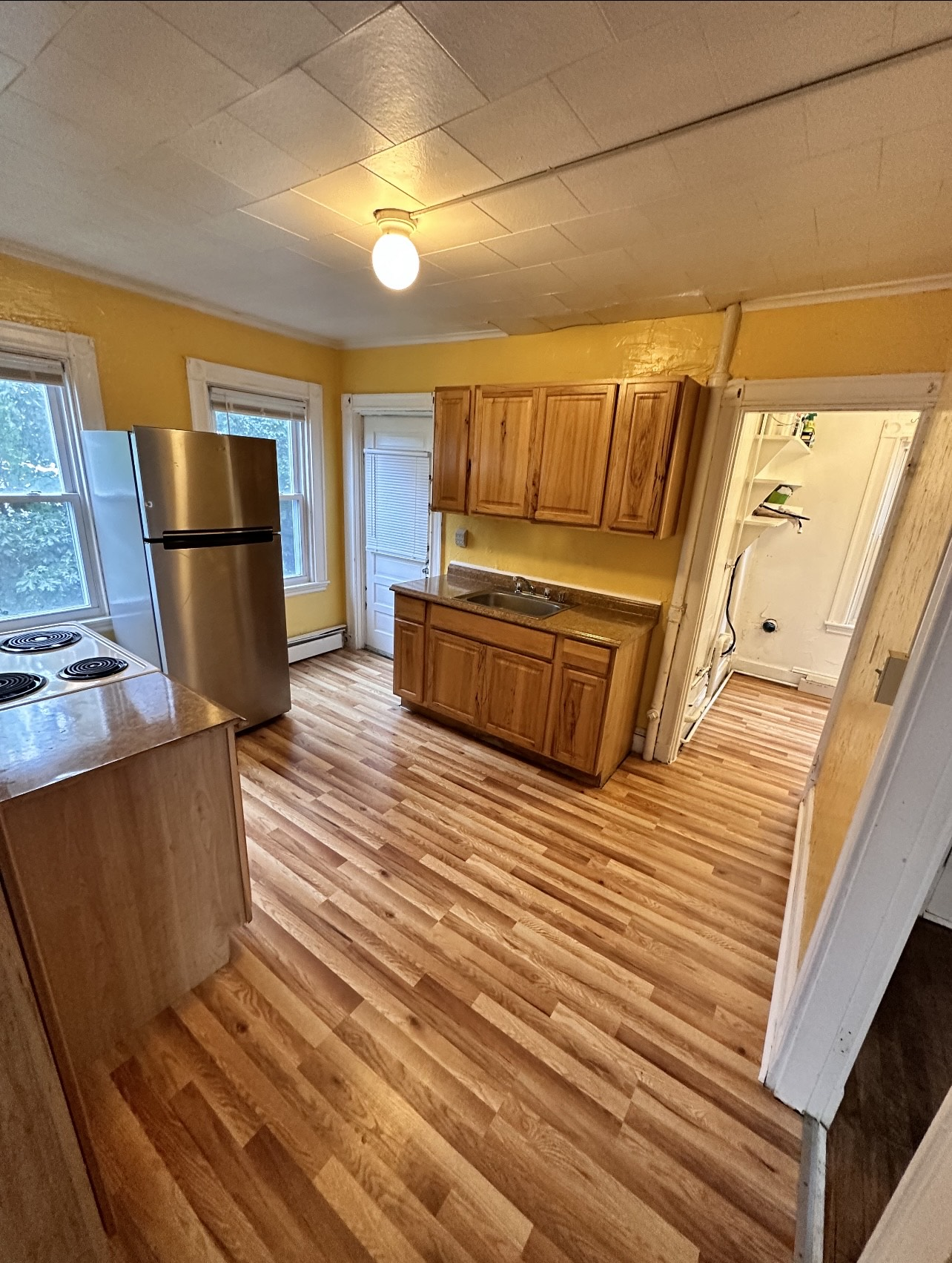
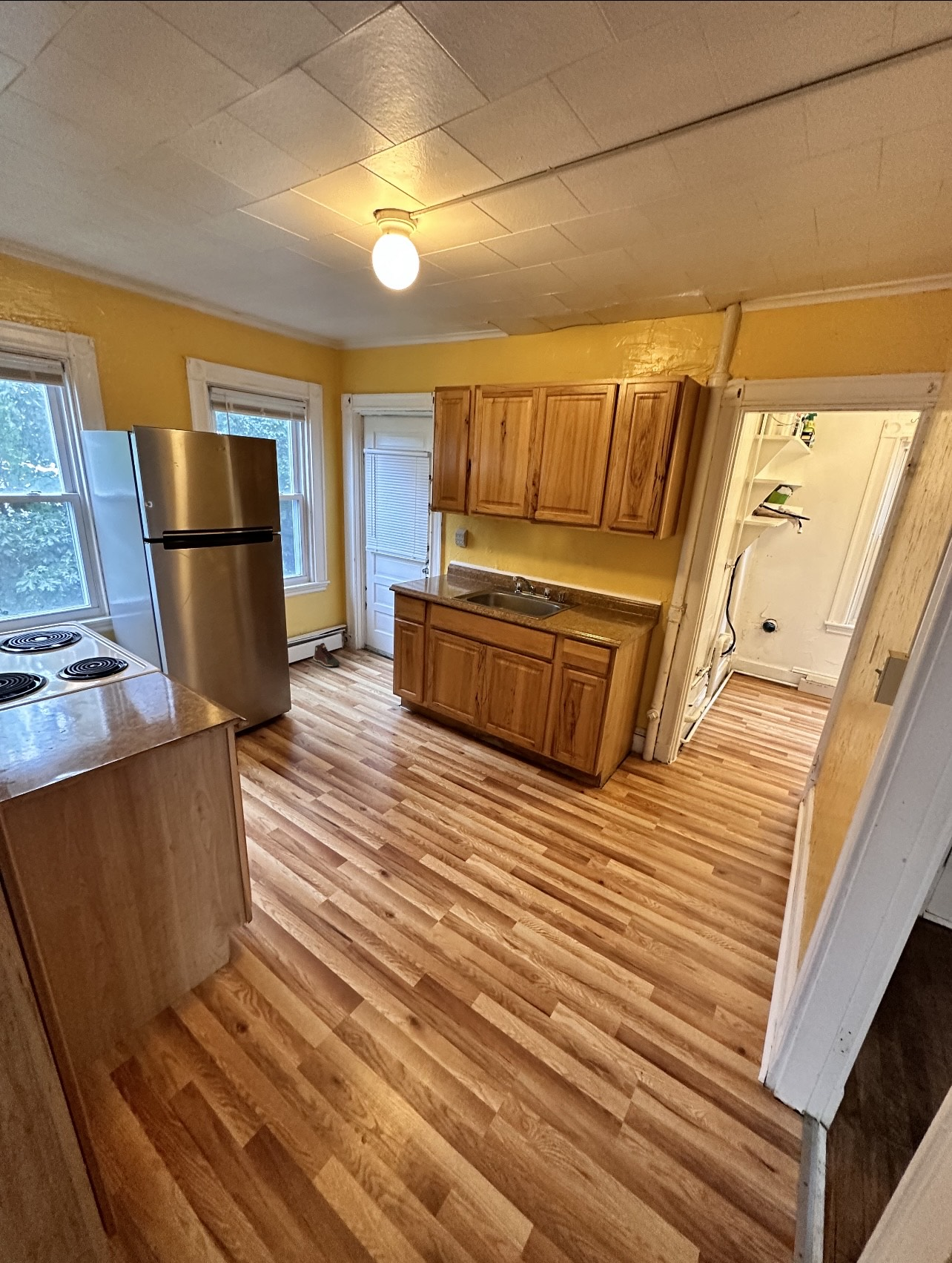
+ sneaker [313,642,340,667]
